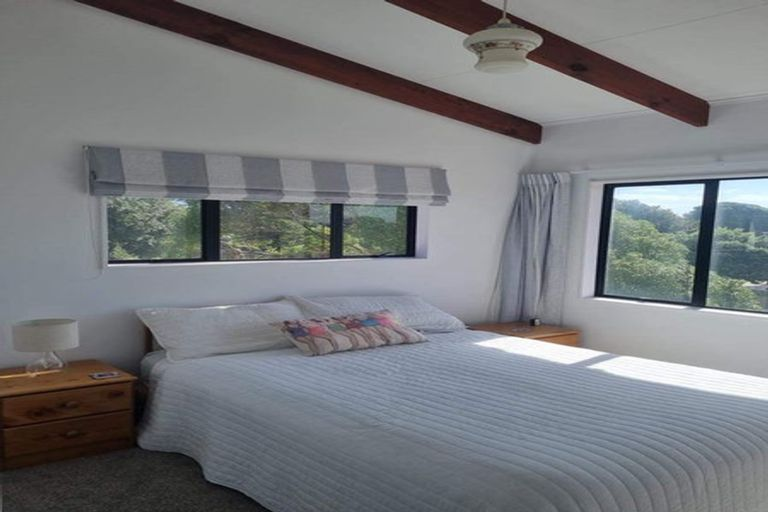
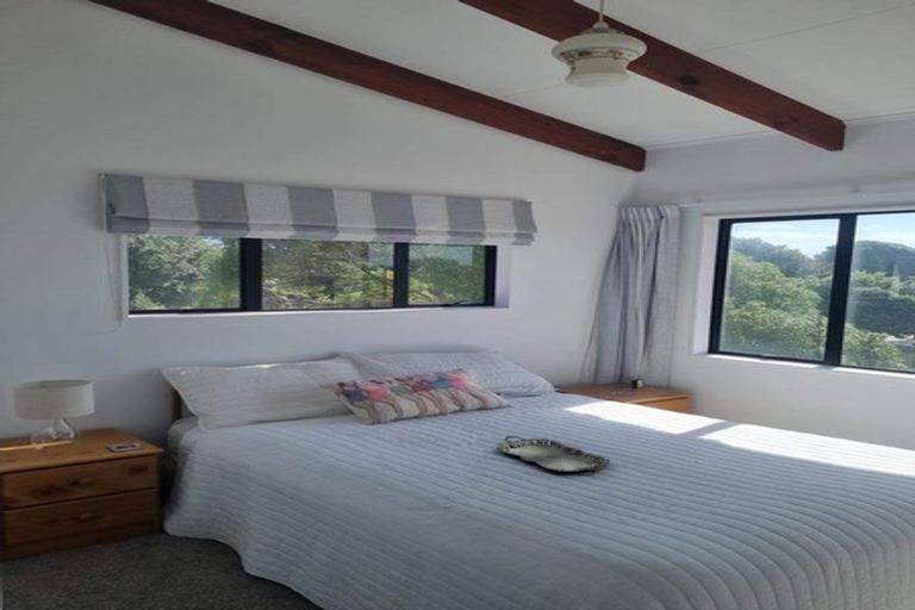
+ serving tray [496,435,611,473]
